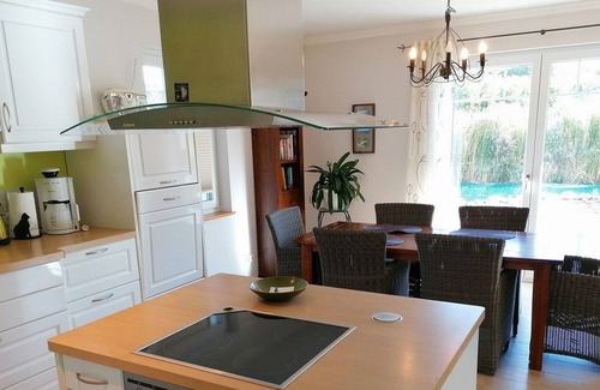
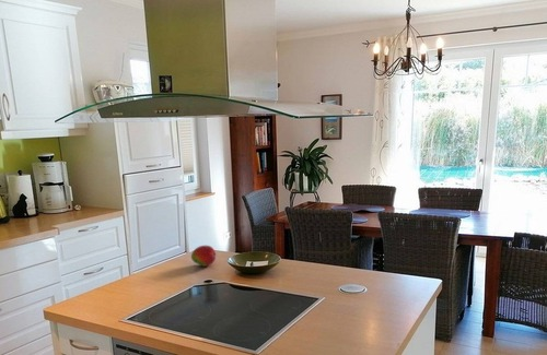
+ fruit [190,245,217,268]
